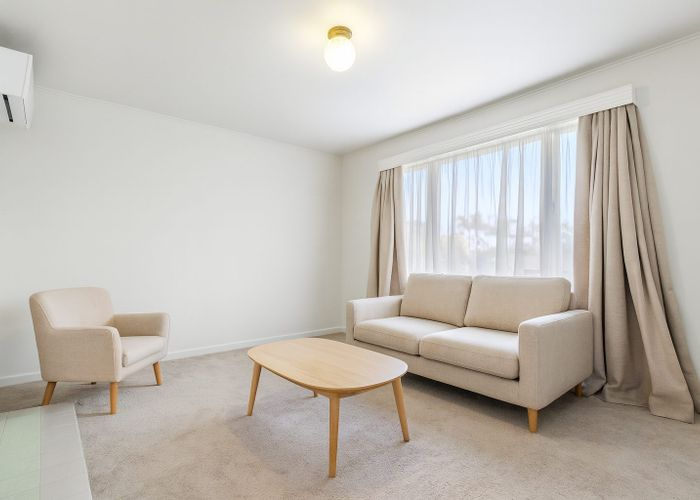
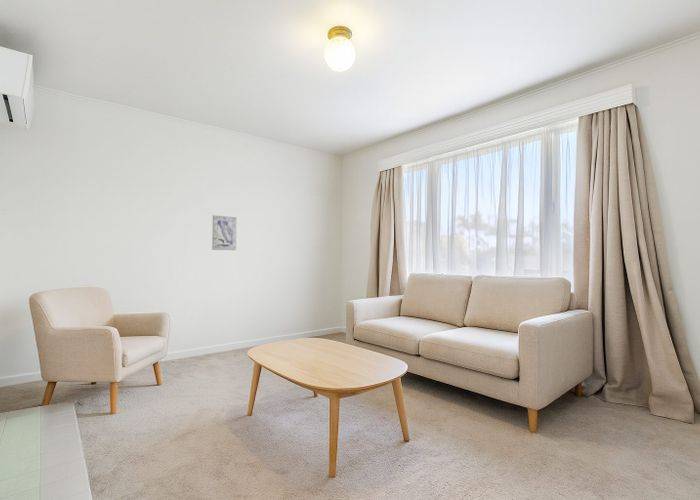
+ wall art [211,214,238,251]
